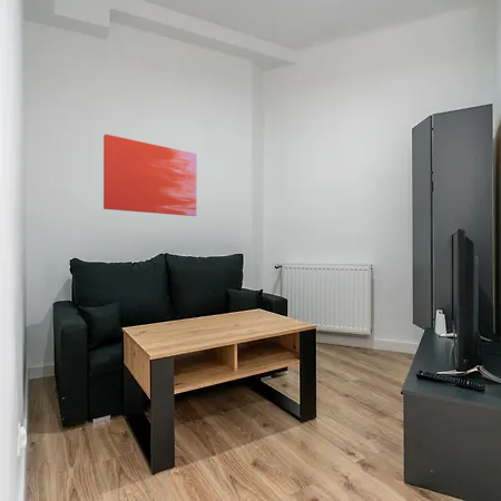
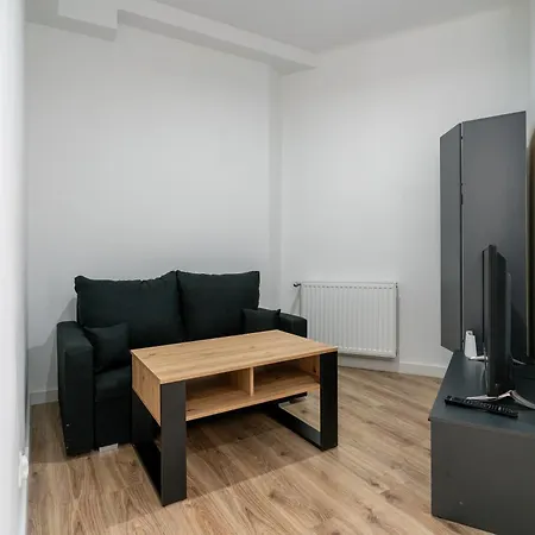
- wall art [102,134,197,217]
